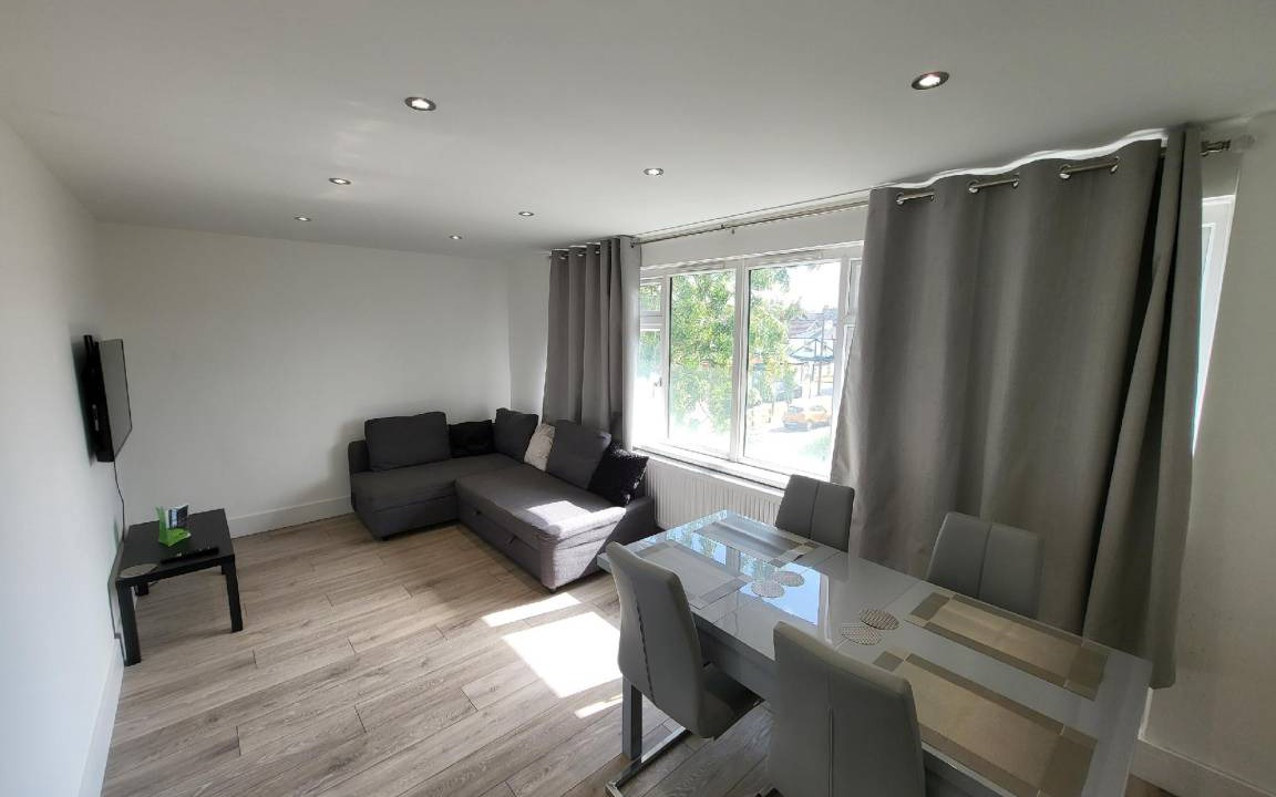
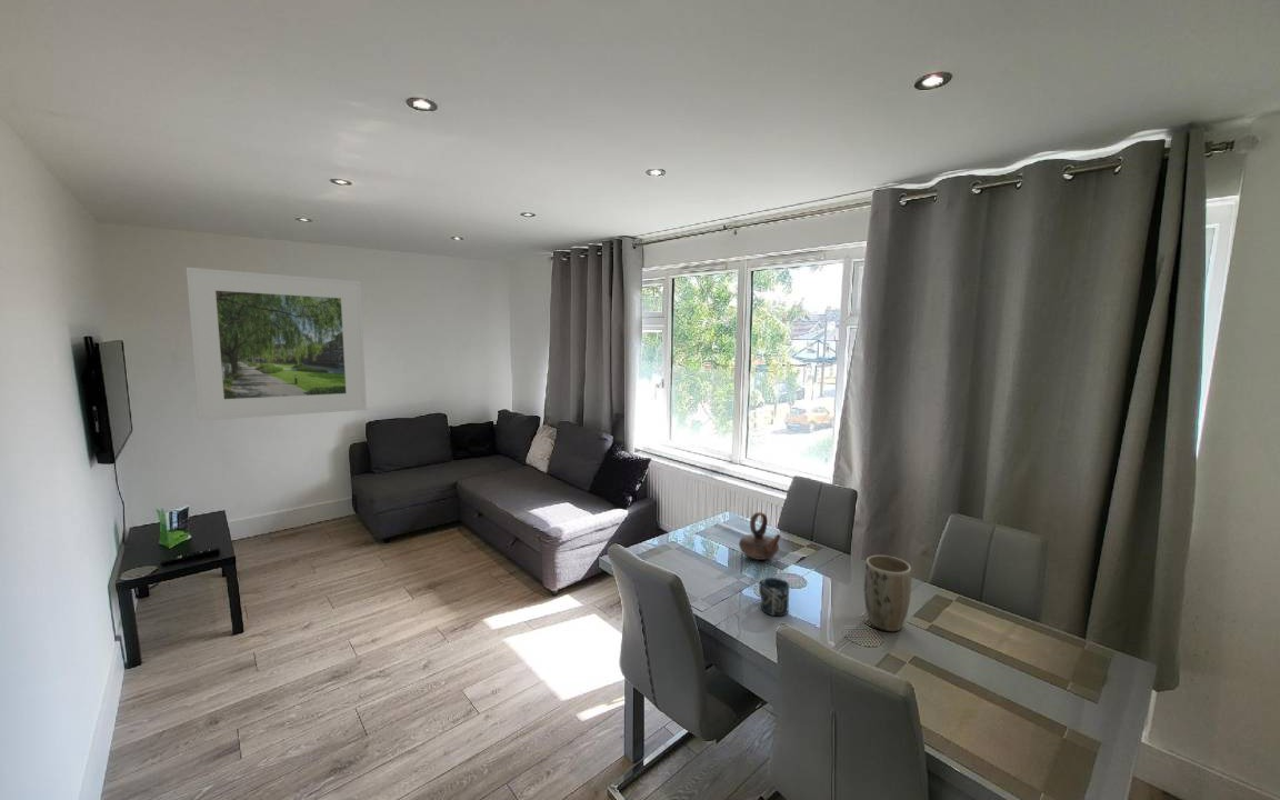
+ plant pot [863,554,912,632]
+ teapot [738,511,781,561]
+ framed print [186,267,368,422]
+ cup [758,577,790,617]
